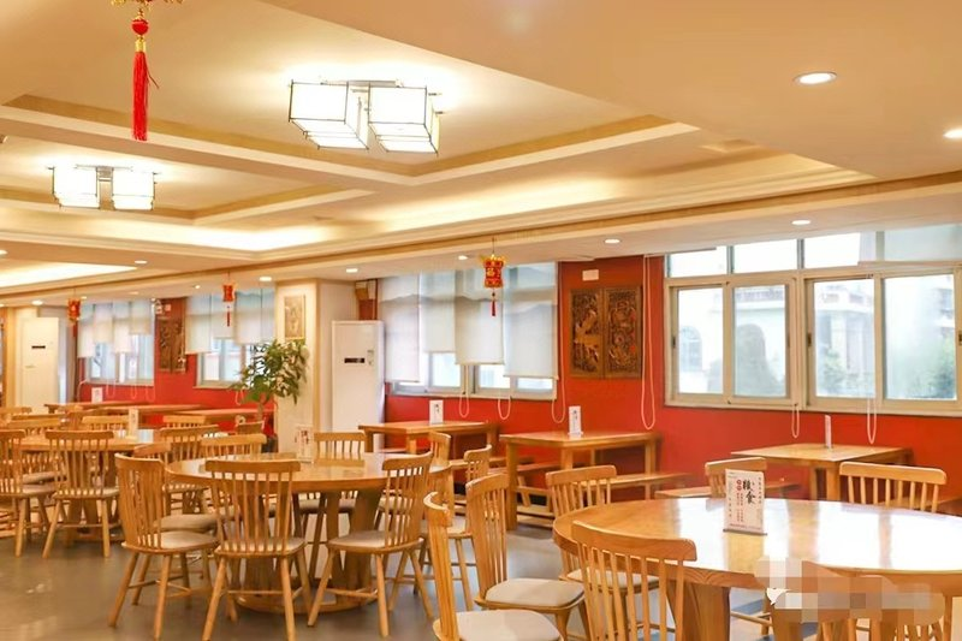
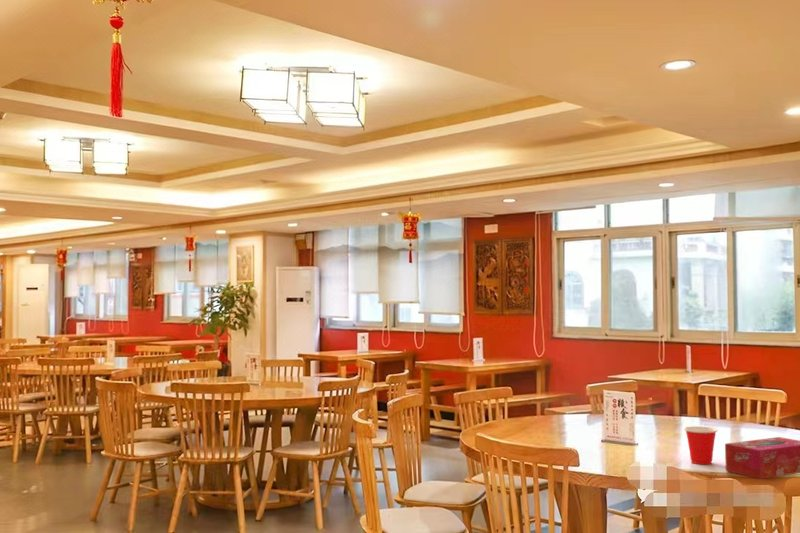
+ cup [683,425,719,465]
+ tissue box [724,436,800,480]
